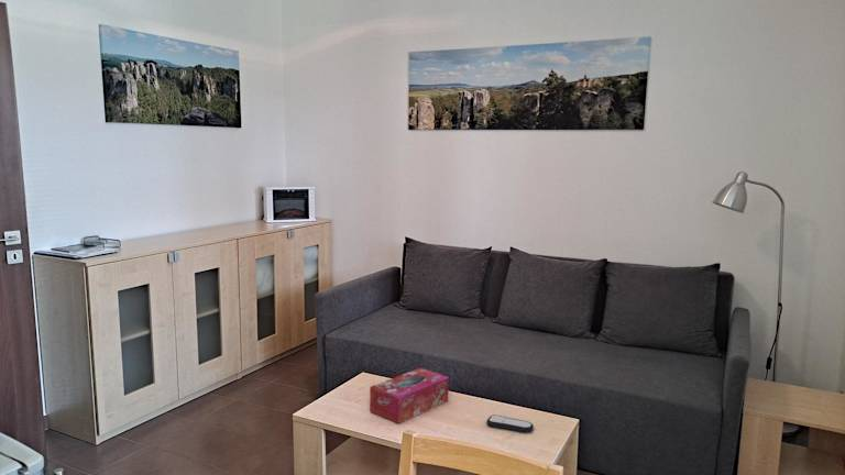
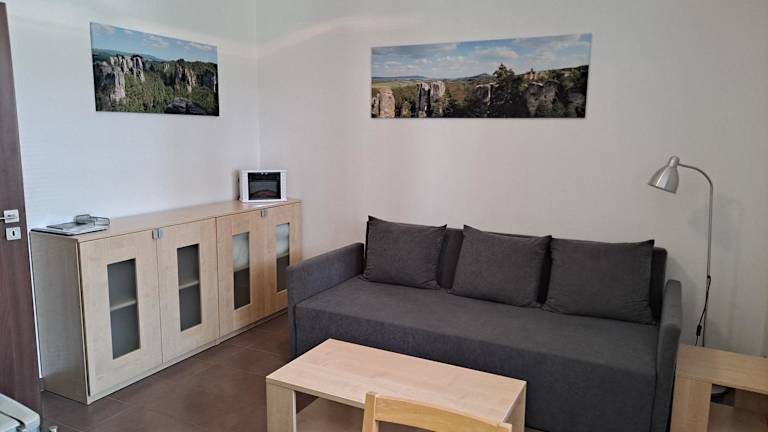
- remote control [485,413,535,434]
- tissue box [369,367,450,424]
